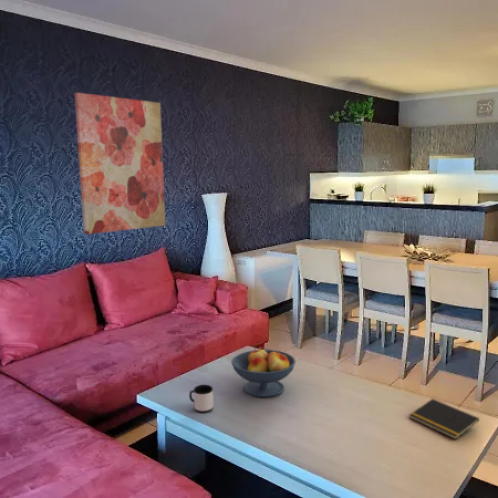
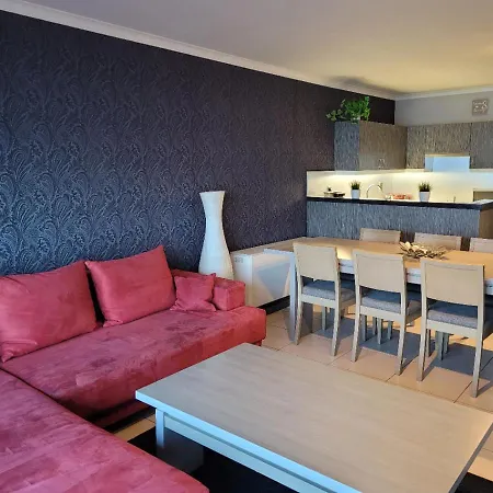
- fruit bowl [230,347,297,398]
- notepad [408,398,480,440]
- wall art [74,92,166,236]
- mug [188,384,215,414]
